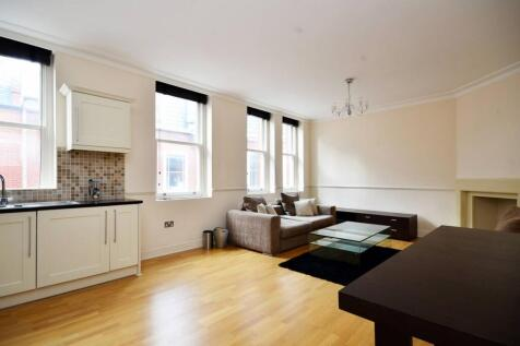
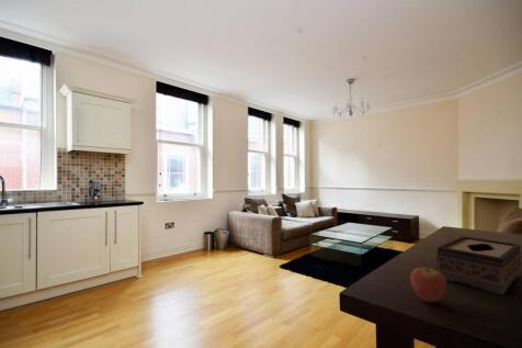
+ fruit [409,260,447,303]
+ tissue box [435,235,522,295]
